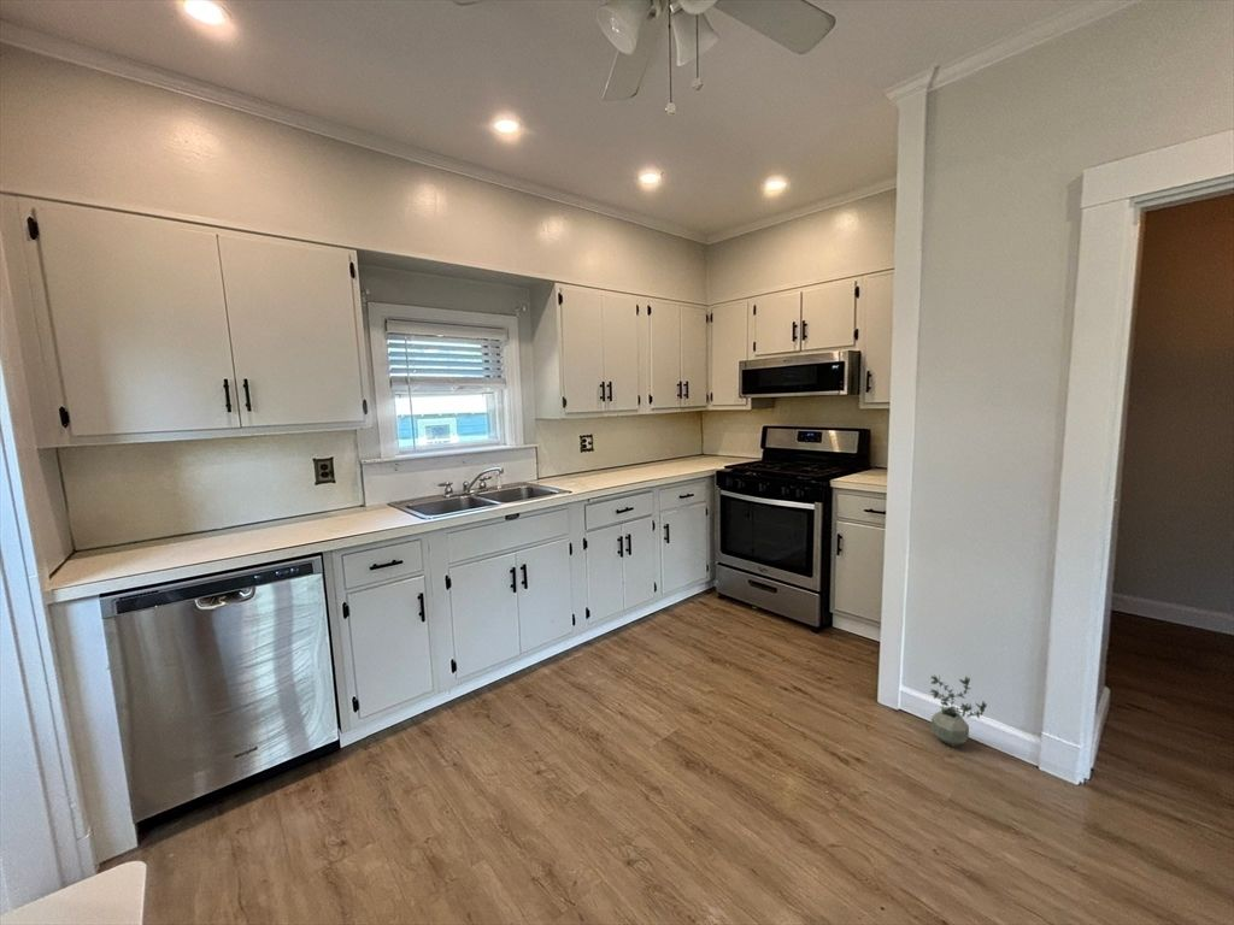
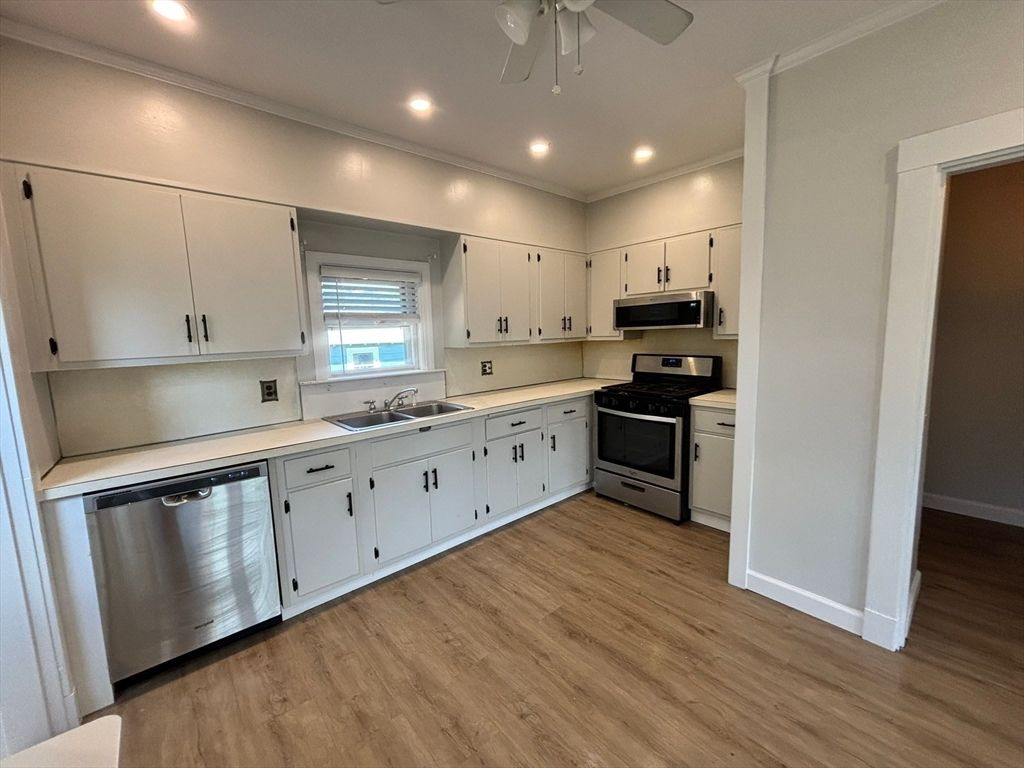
- potted plant [928,673,988,748]
